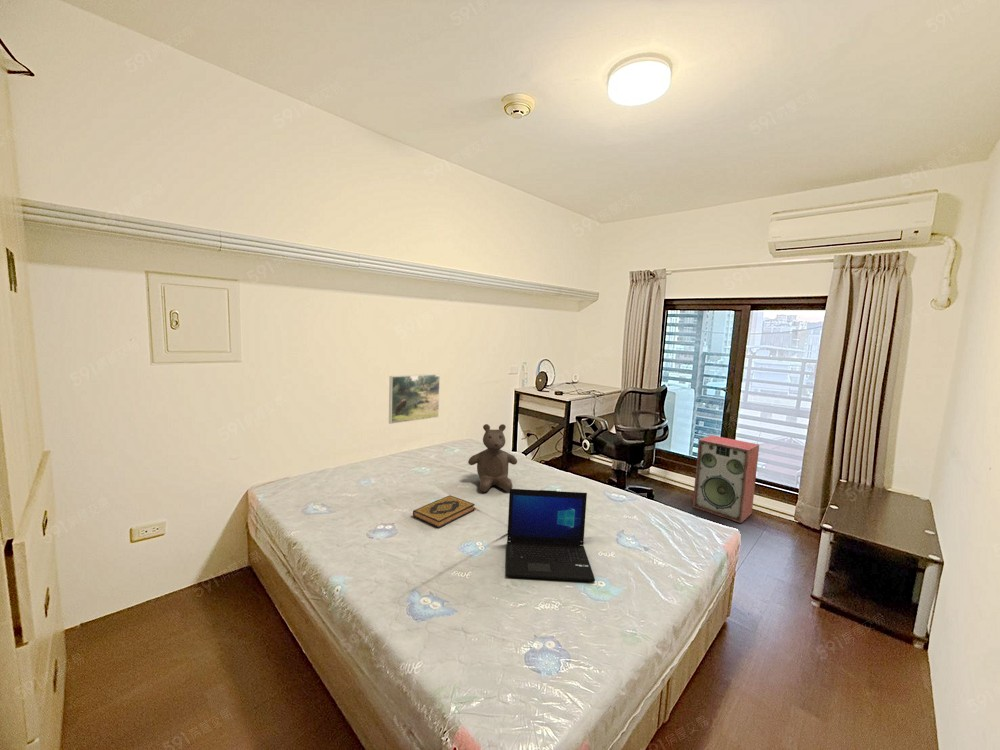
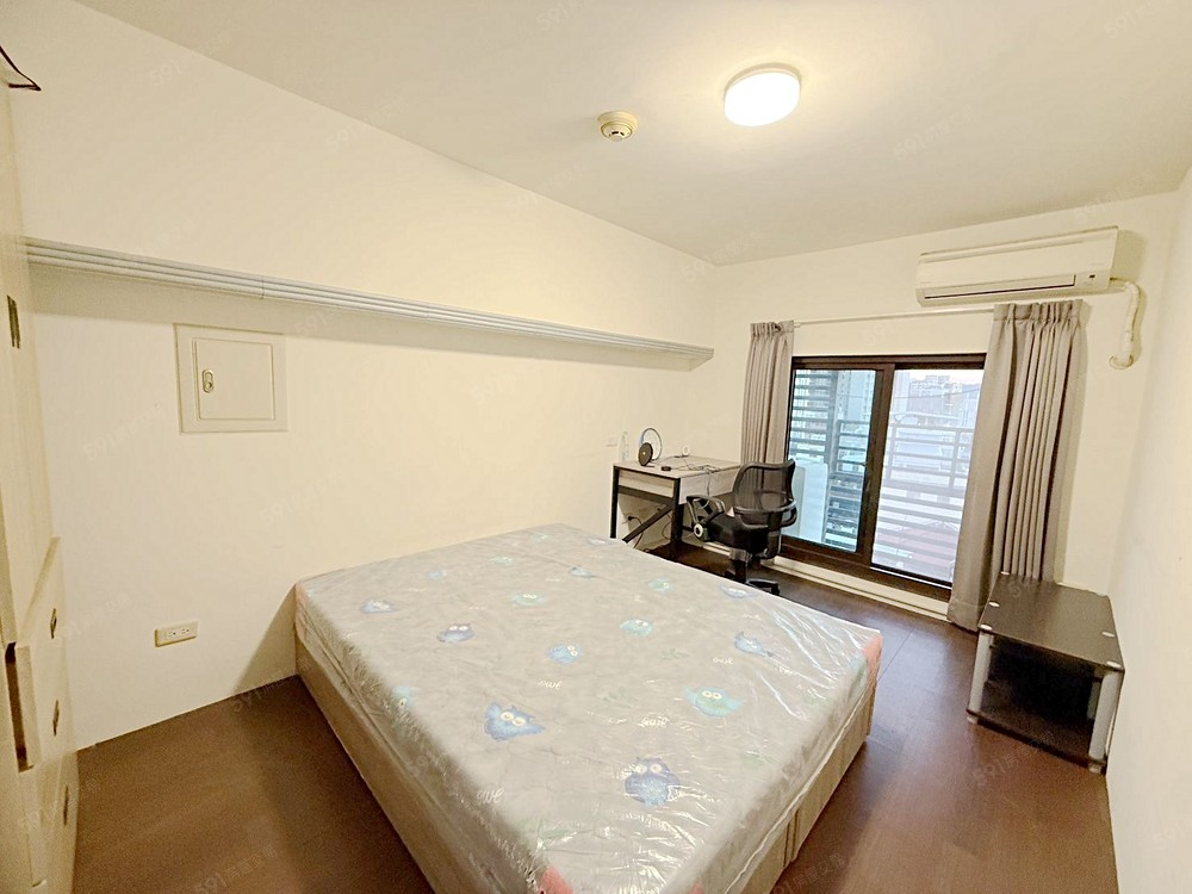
- laptop [505,488,596,582]
- hardback book [412,494,476,529]
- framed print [388,373,441,425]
- speaker [692,434,760,524]
- teddy bear [467,423,518,493]
